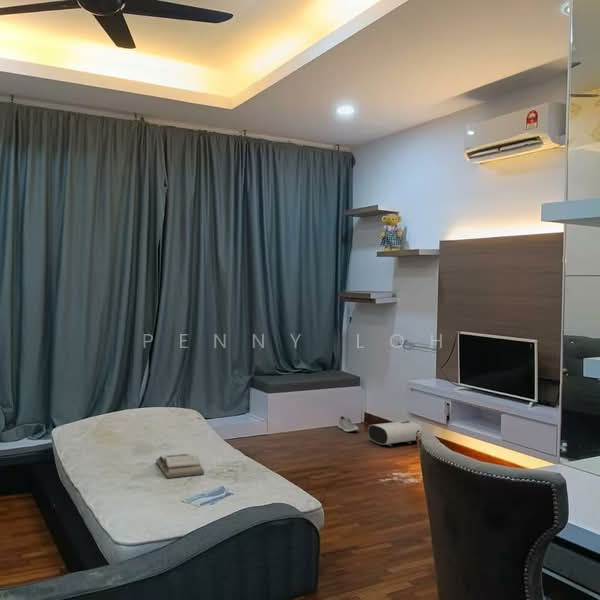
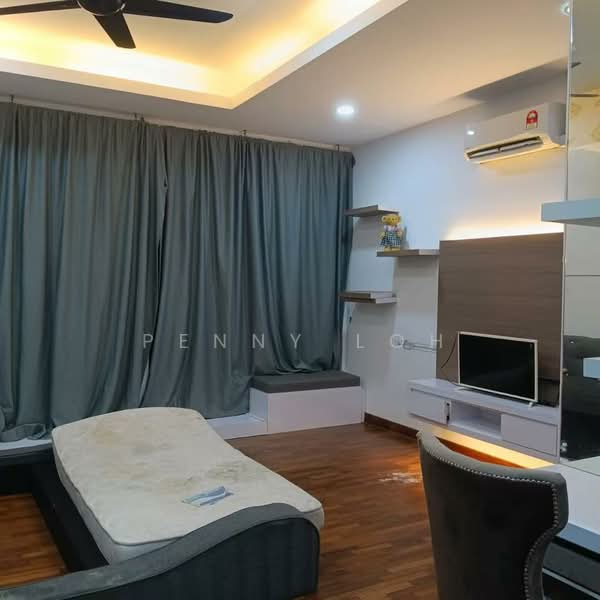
- book [155,452,205,479]
- air purifier [367,420,423,447]
- sneaker [337,415,360,433]
